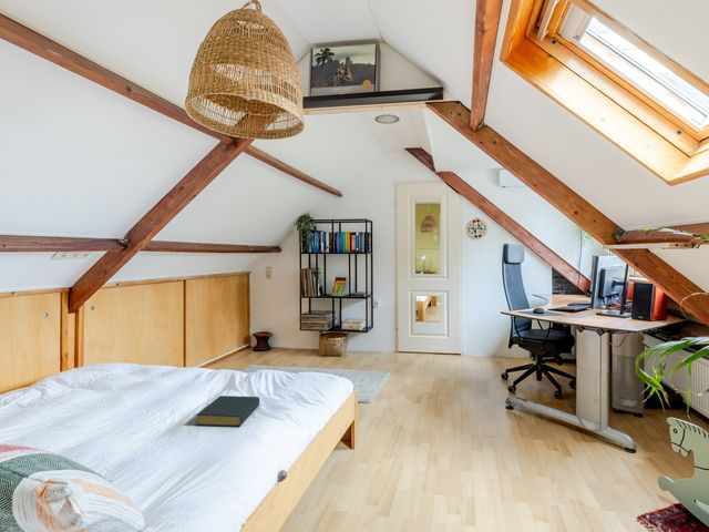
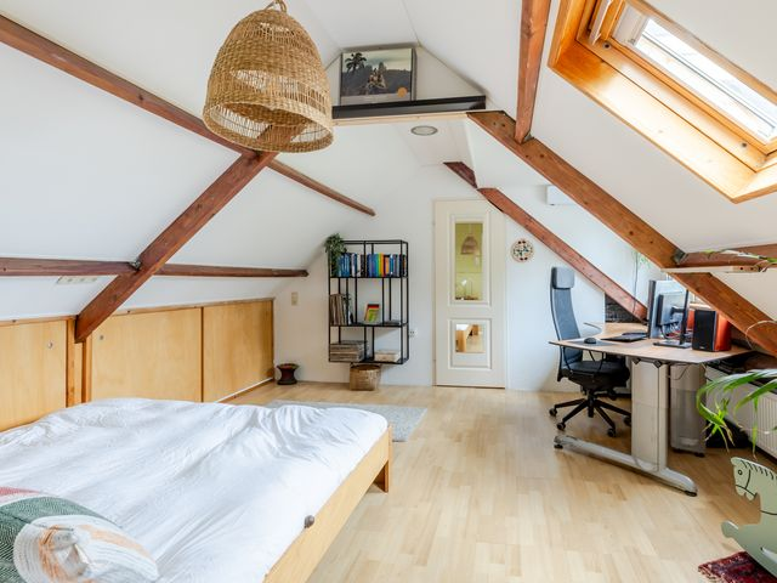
- hardback book [195,395,260,428]
